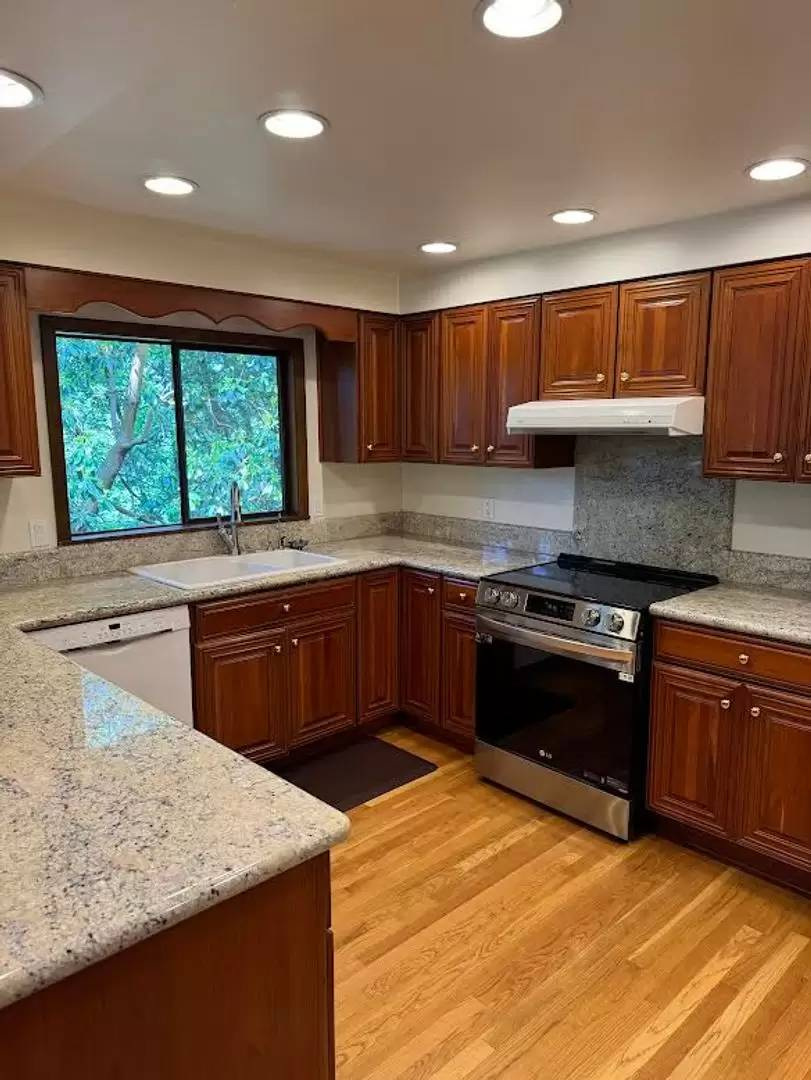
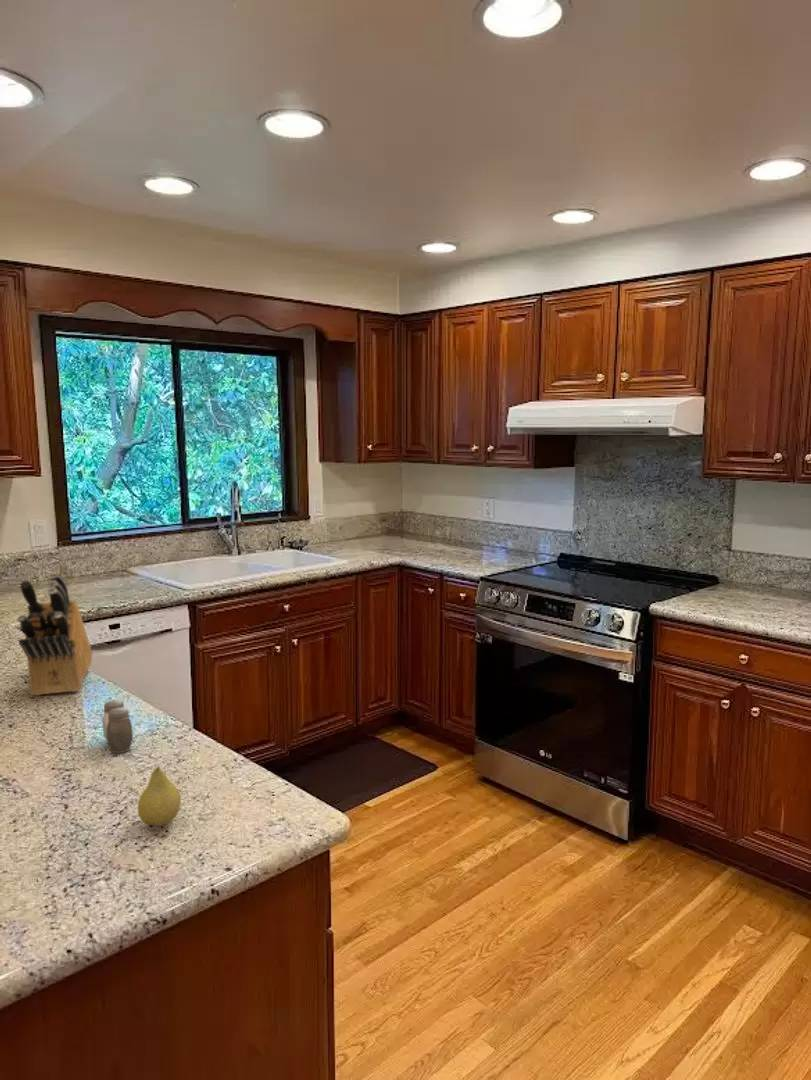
+ fruit [137,765,182,827]
+ salt and pepper shaker [102,699,134,754]
+ knife block [16,571,93,697]
